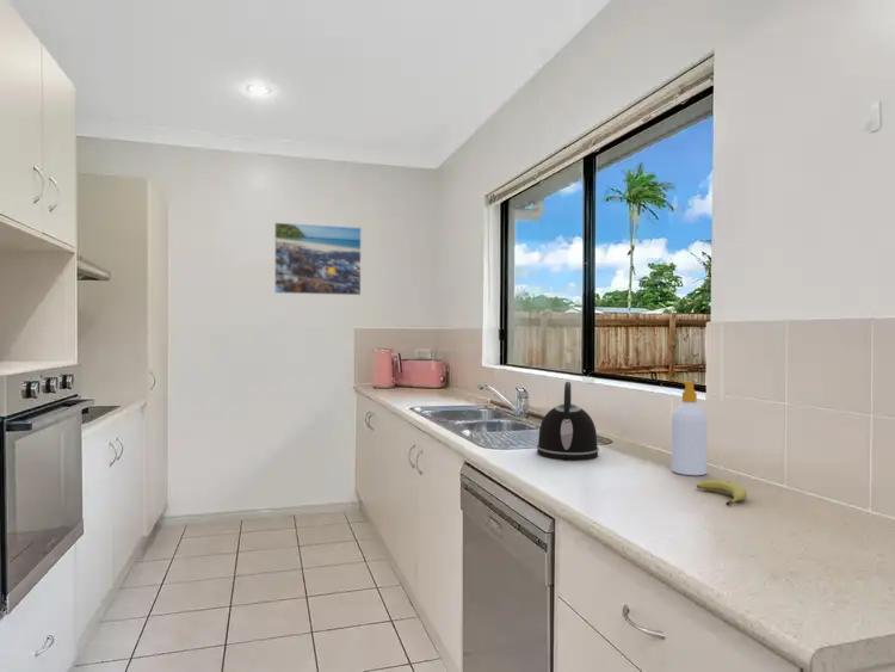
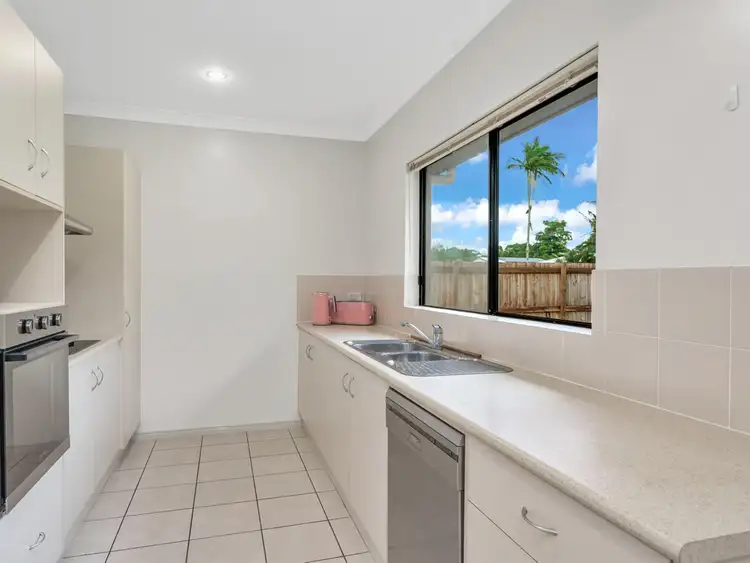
- kettle [536,381,600,462]
- soap bottle [671,380,708,476]
- fruit [696,479,748,507]
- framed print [273,221,363,296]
